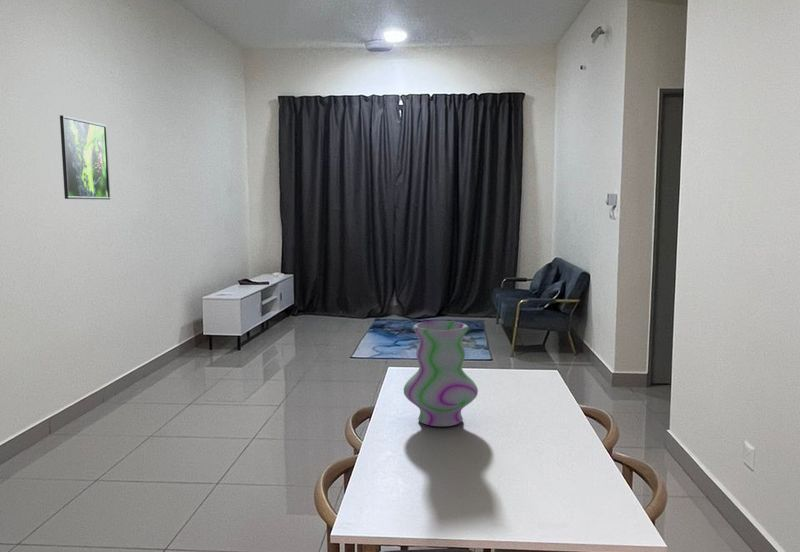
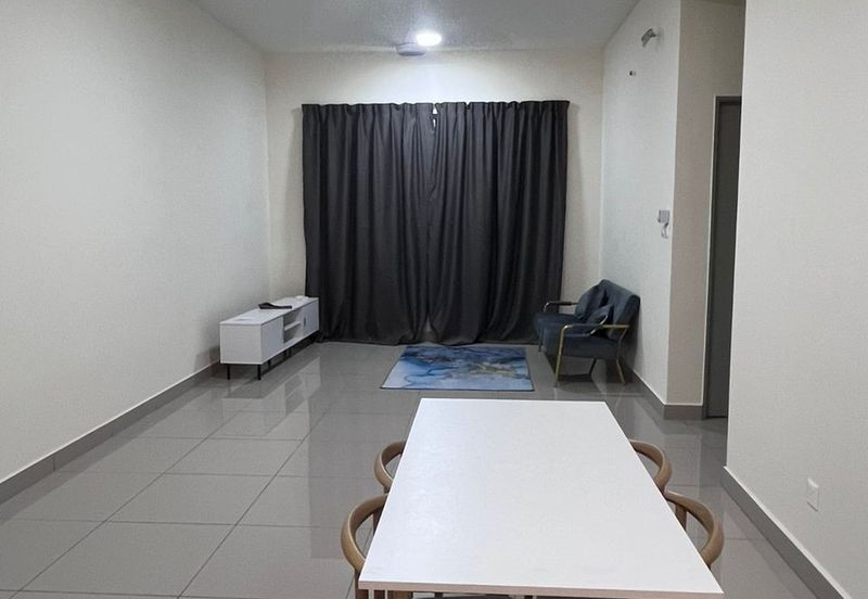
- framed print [59,114,111,200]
- vase [403,320,479,427]
